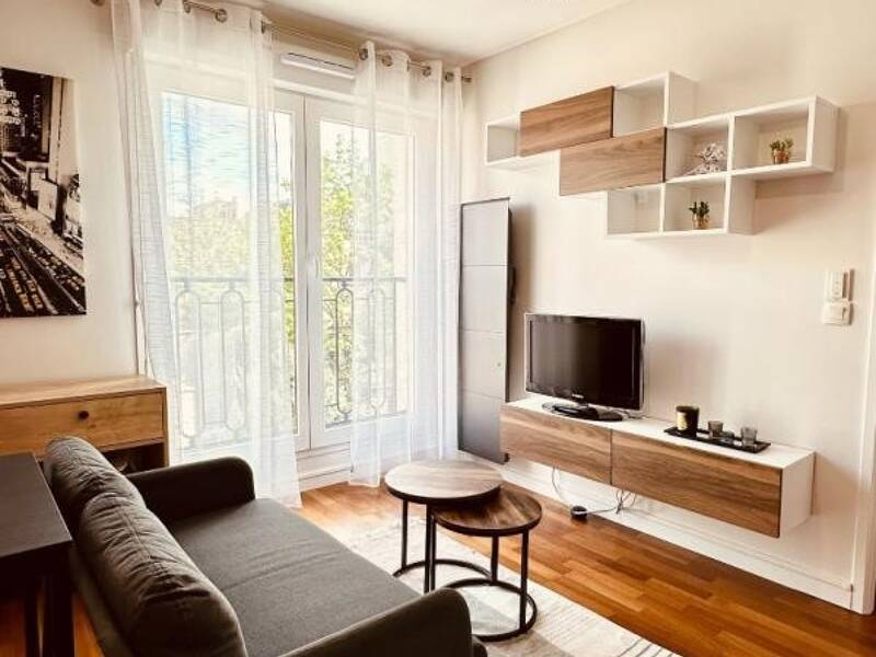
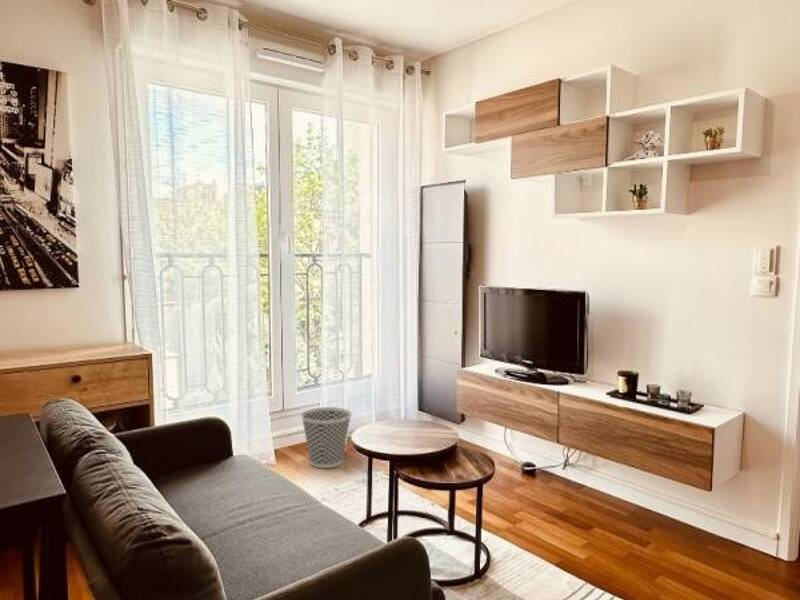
+ wastebasket [300,406,353,469]
